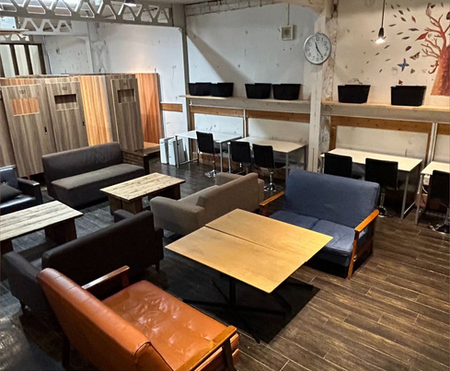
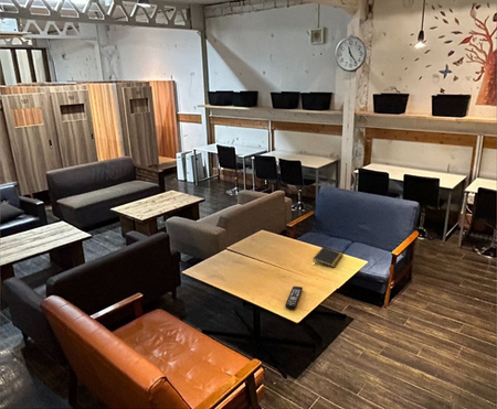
+ notepad [311,246,345,268]
+ remote control [284,286,304,310]
